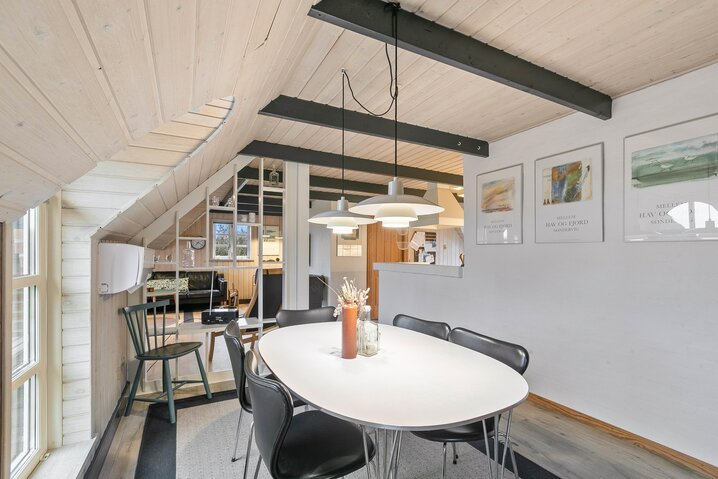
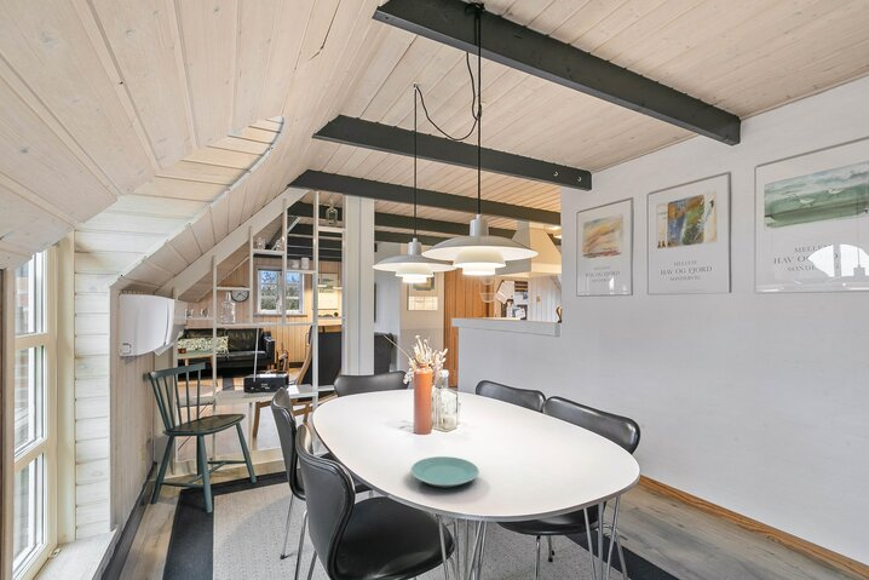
+ plate [409,455,480,488]
